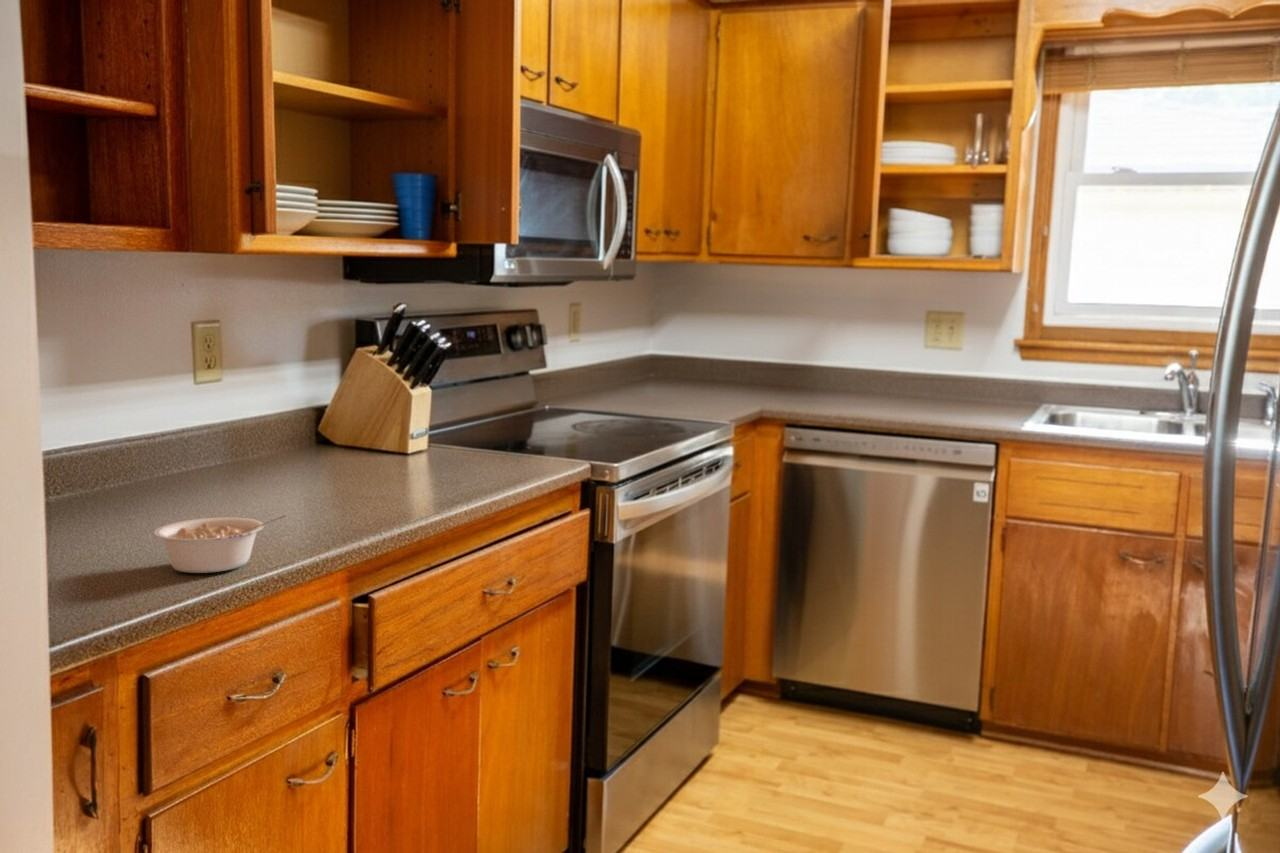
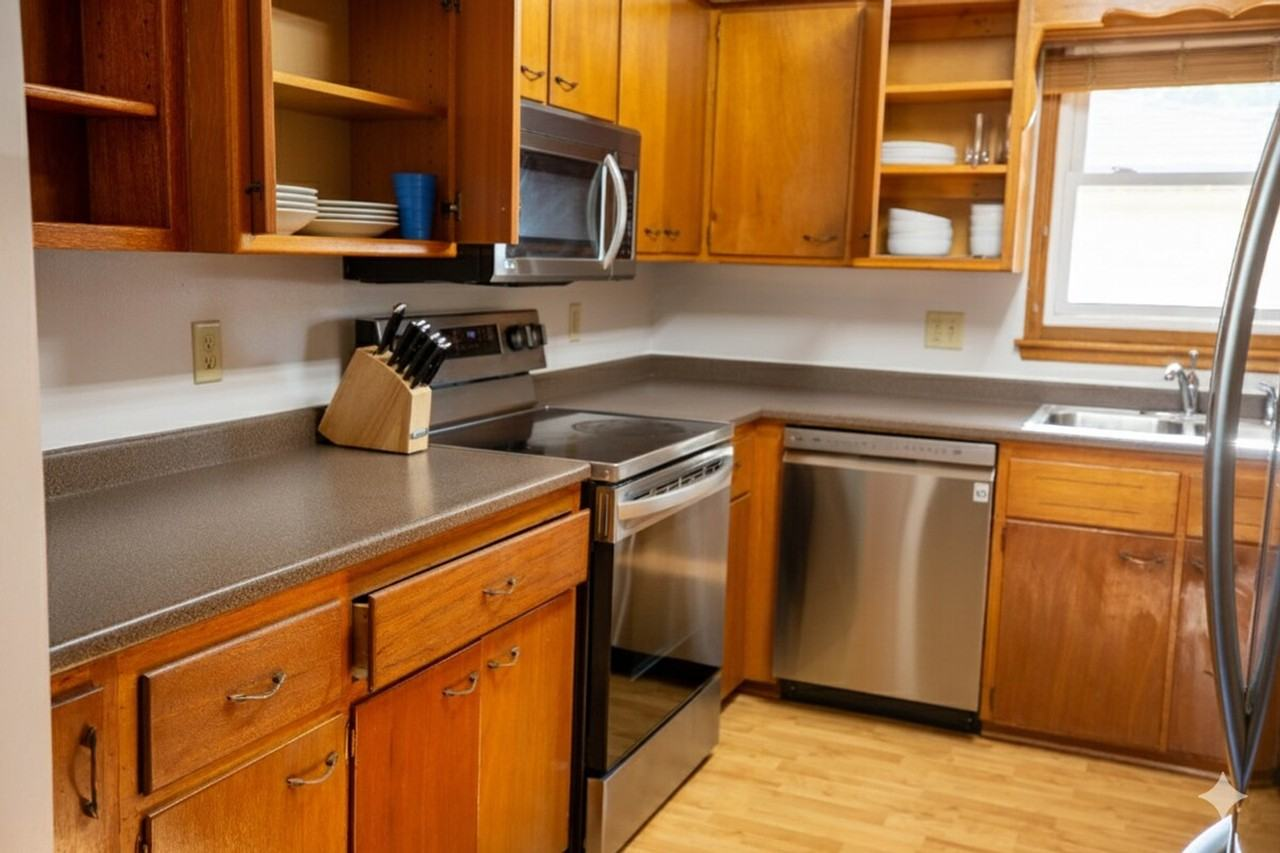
- legume [153,514,287,574]
